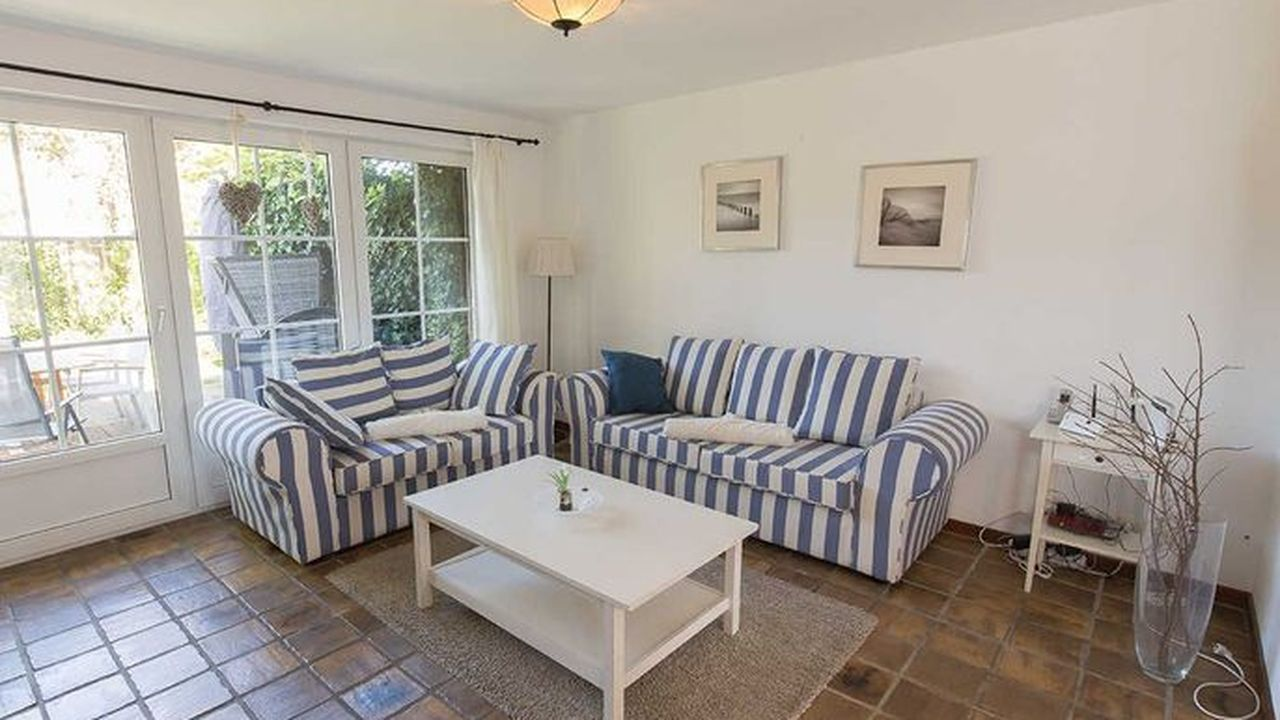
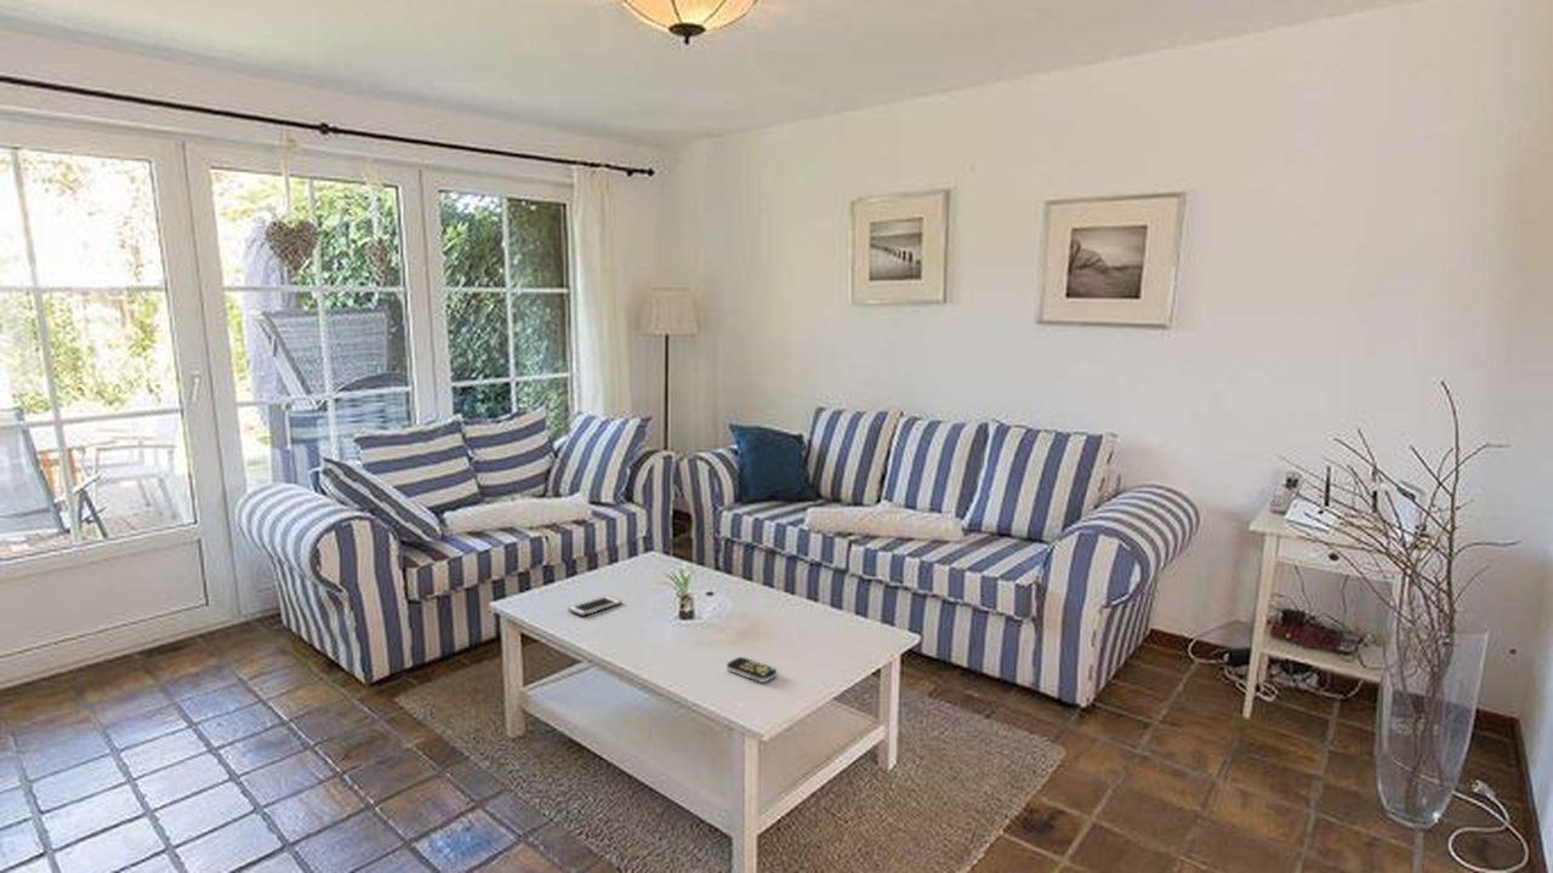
+ remote control [726,656,778,684]
+ cell phone [567,594,622,617]
